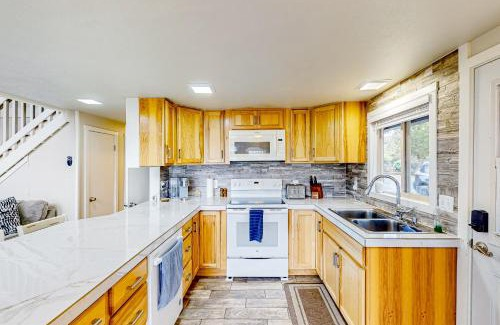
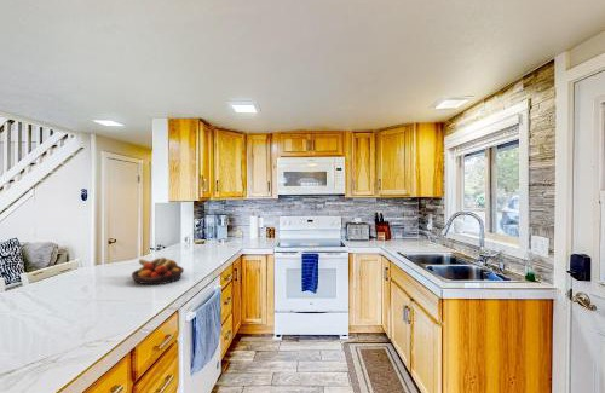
+ fruit bowl [131,256,185,285]
